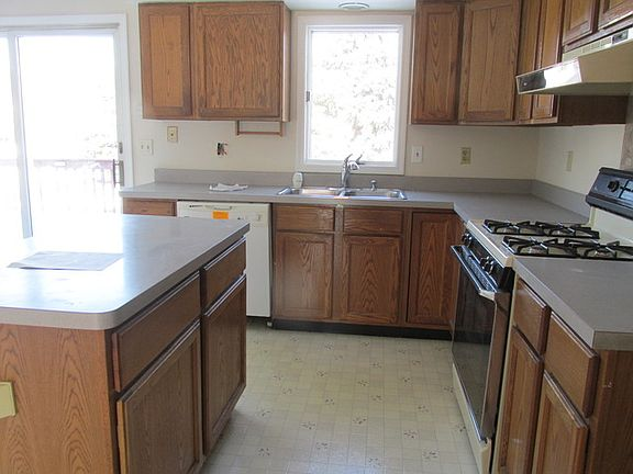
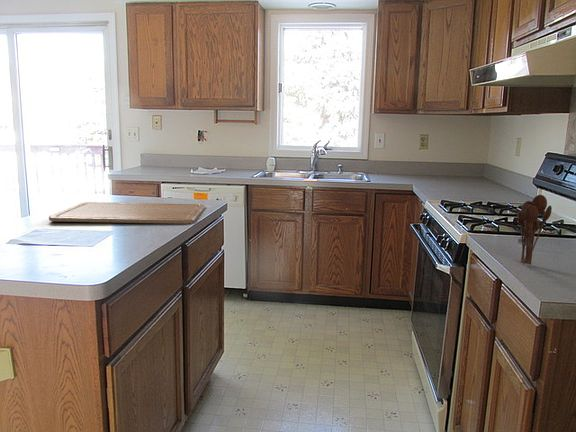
+ utensil holder [517,194,553,266]
+ chopping board [48,201,206,225]
